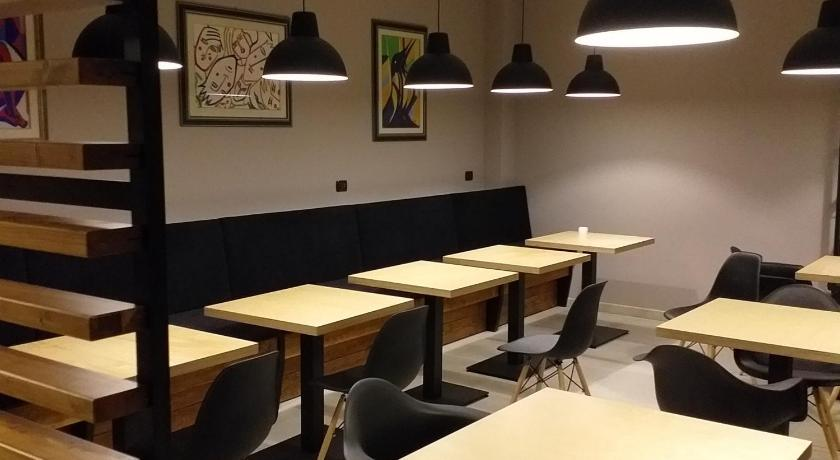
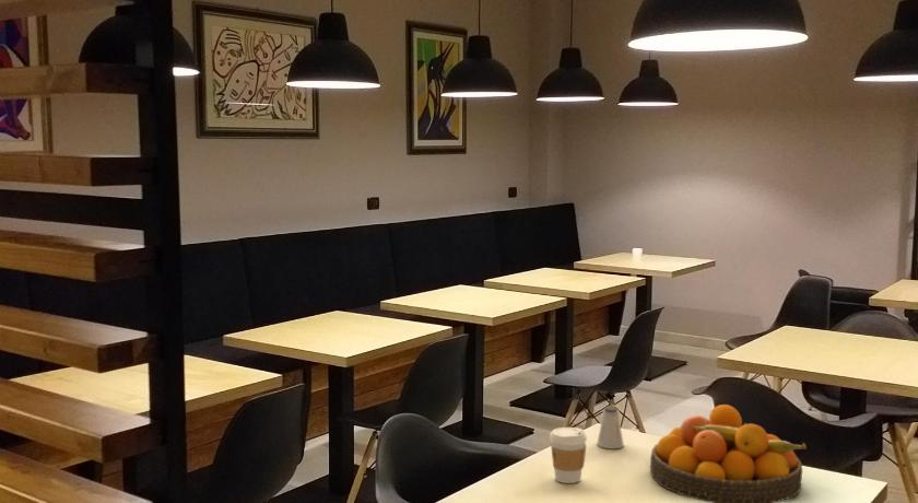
+ fruit bowl [649,403,808,503]
+ saltshaker [596,406,625,449]
+ coffee cup [549,426,588,484]
